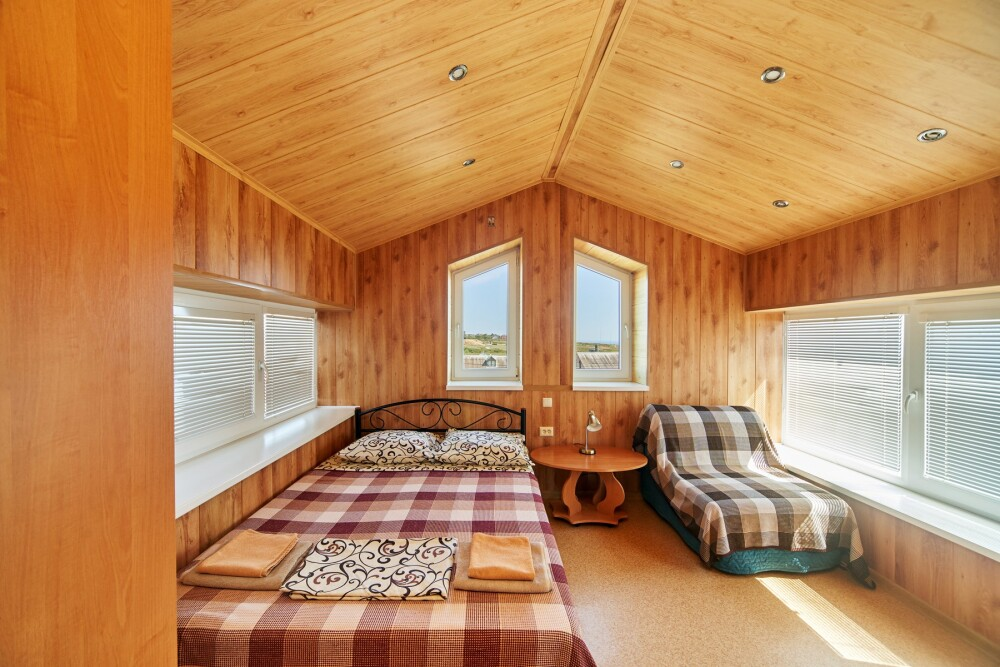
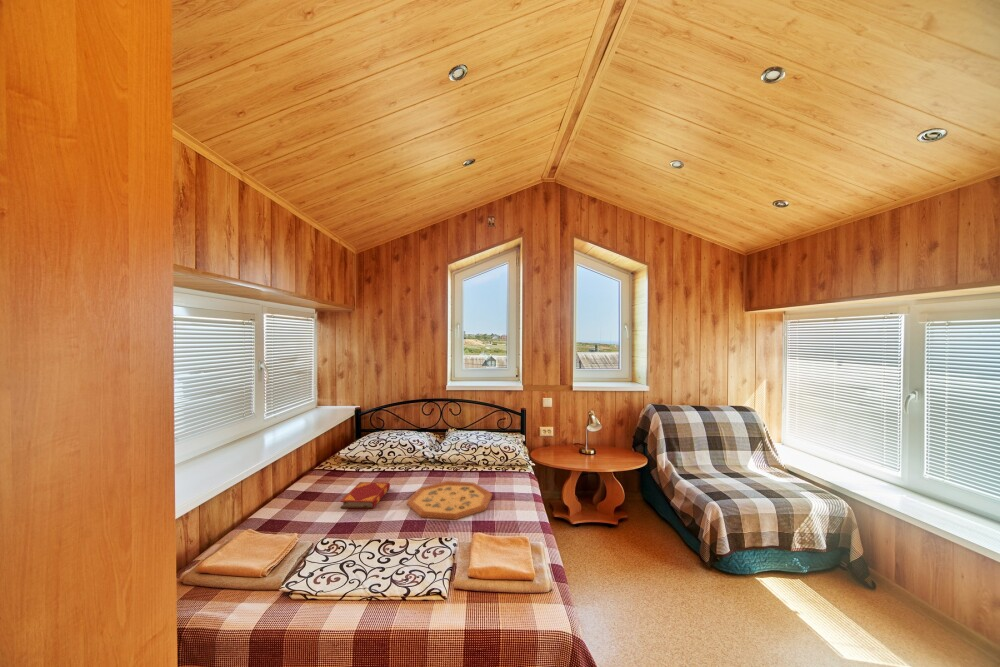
+ hardback book [339,481,391,510]
+ decorative tray [406,480,493,521]
